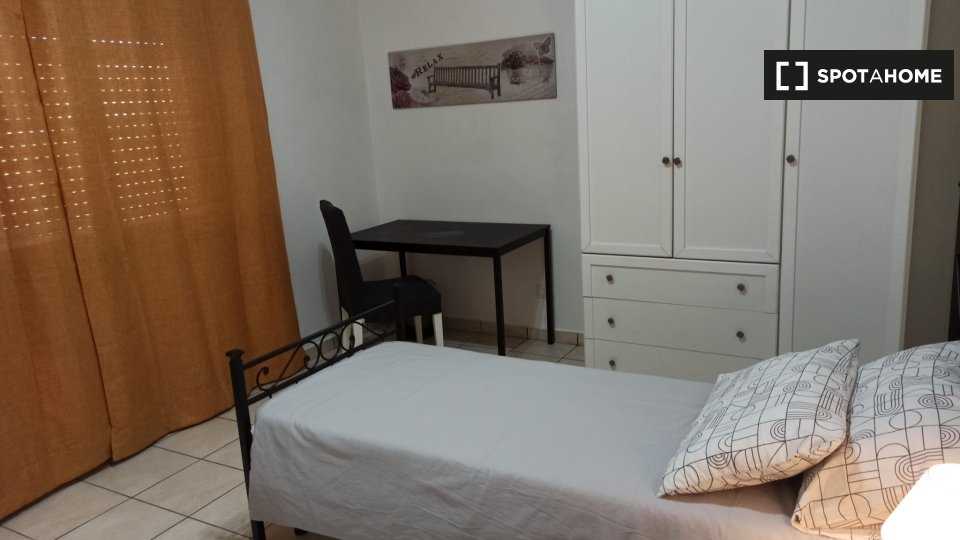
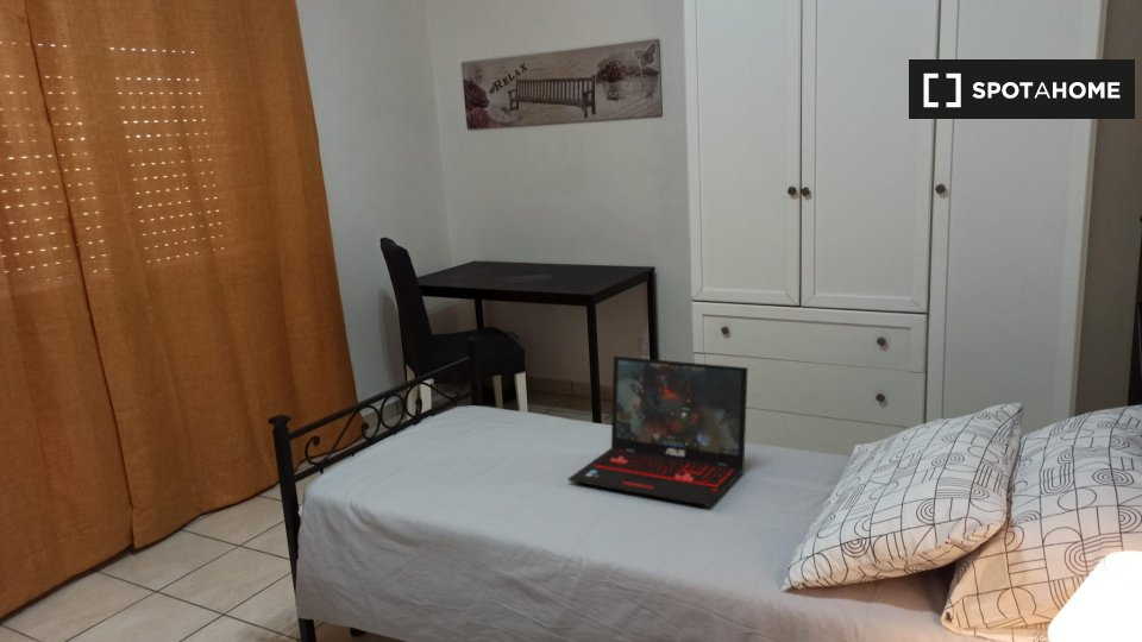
+ laptop [567,355,749,508]
